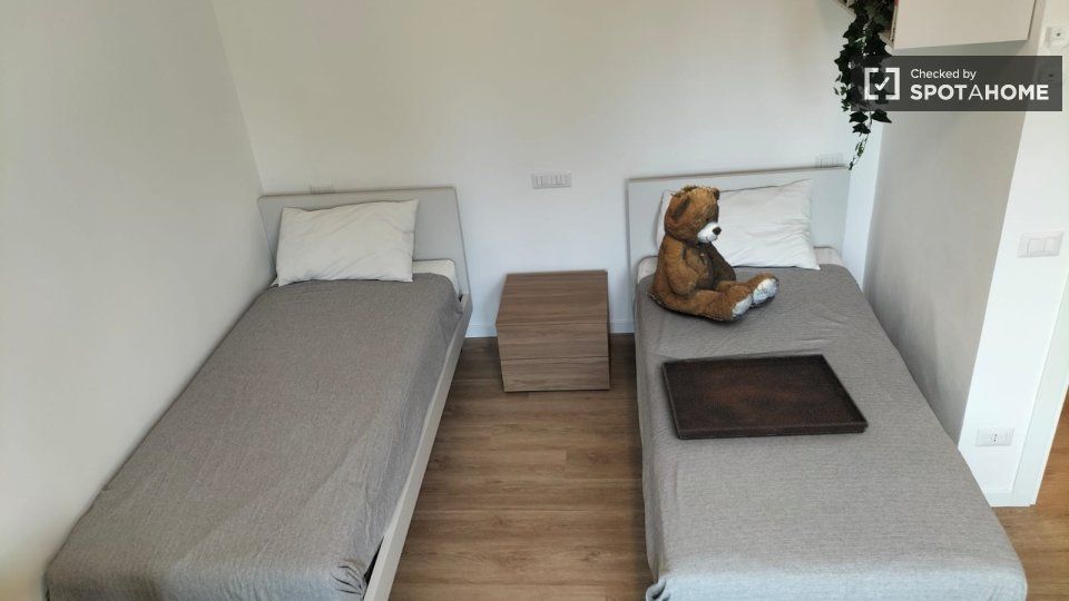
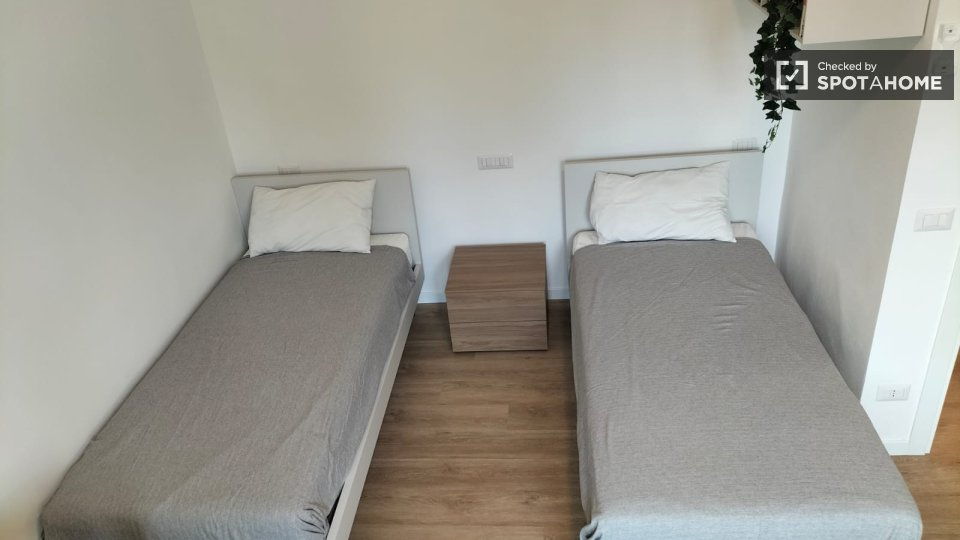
- serving tray [660,353,870,441]
- teddy bear [648,184,781,323]
